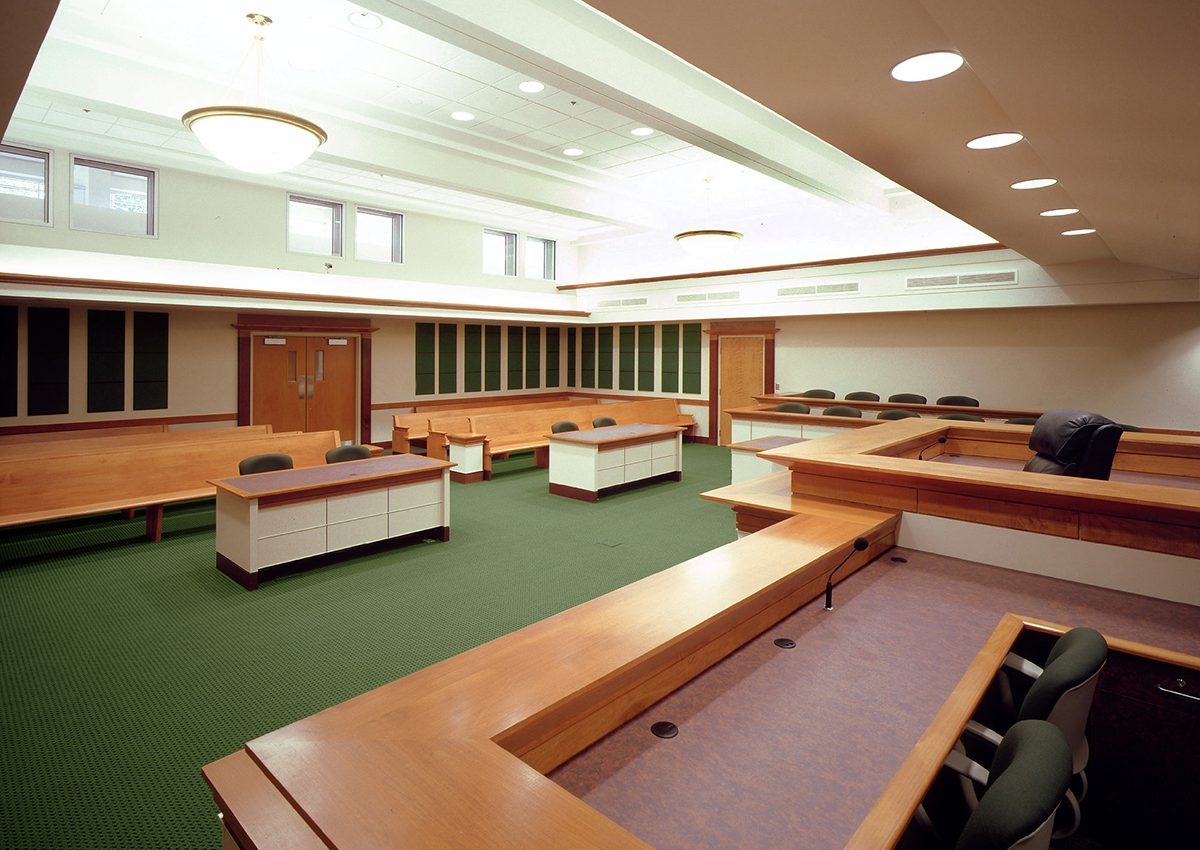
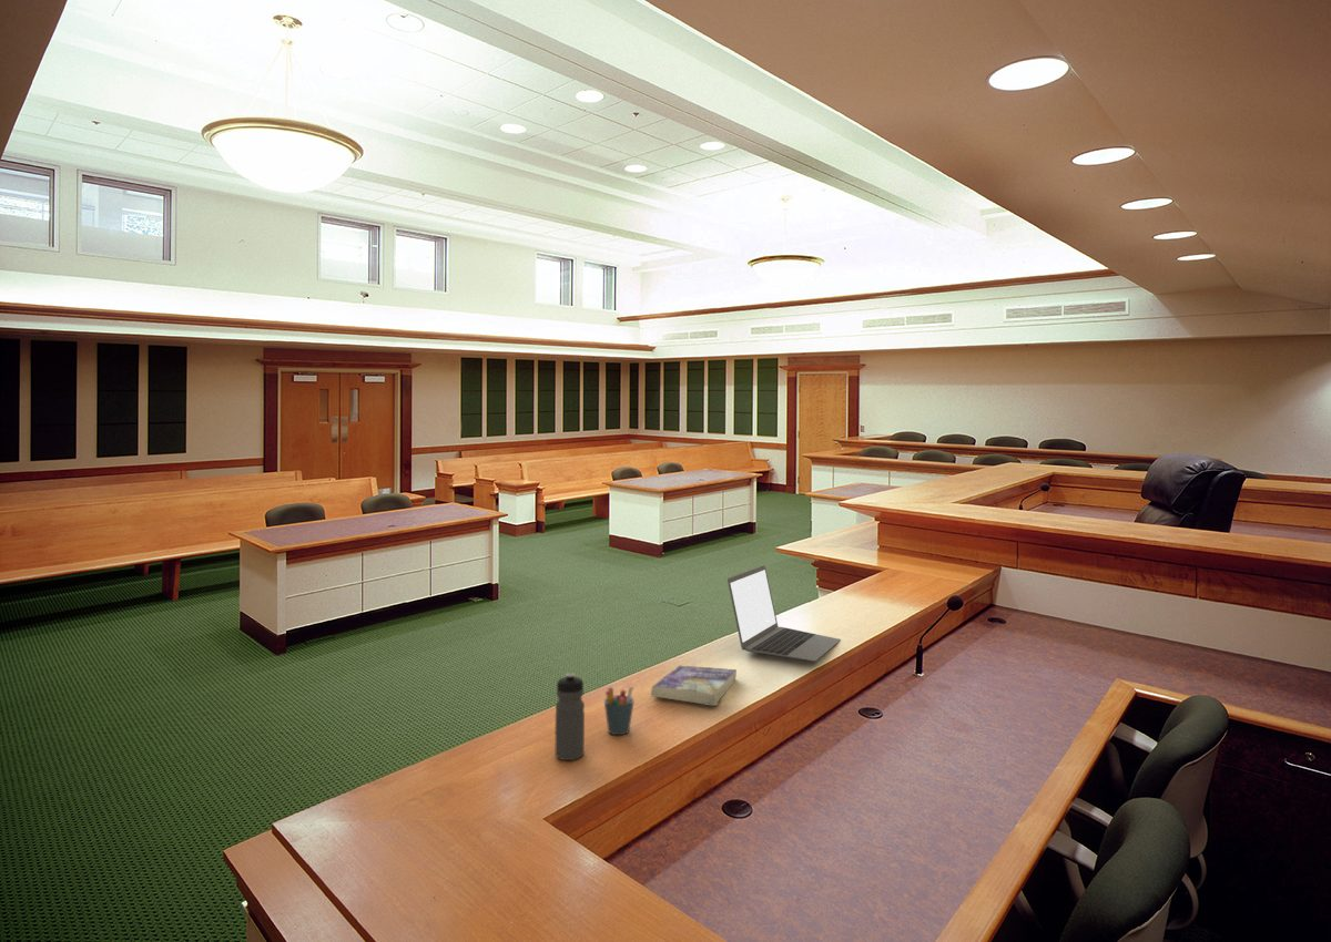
+ book [650,665,738,707]
+ pen holder [603,685,636,736]
+ water bottle [553,672,586,761]
+ laptop [727,564,842,663]
